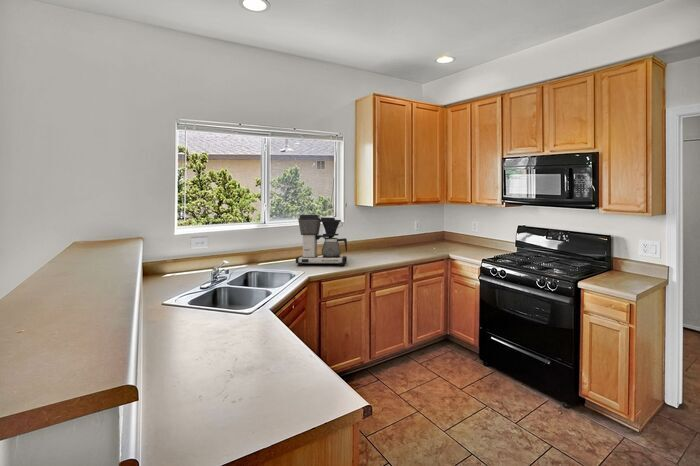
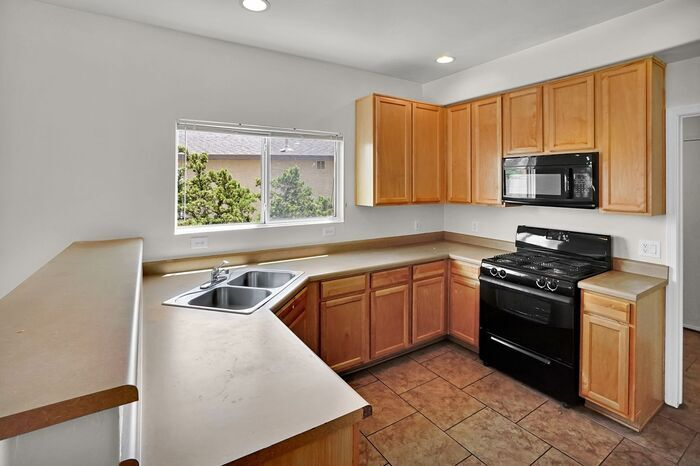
- coffee maker [295,214,348,266]
